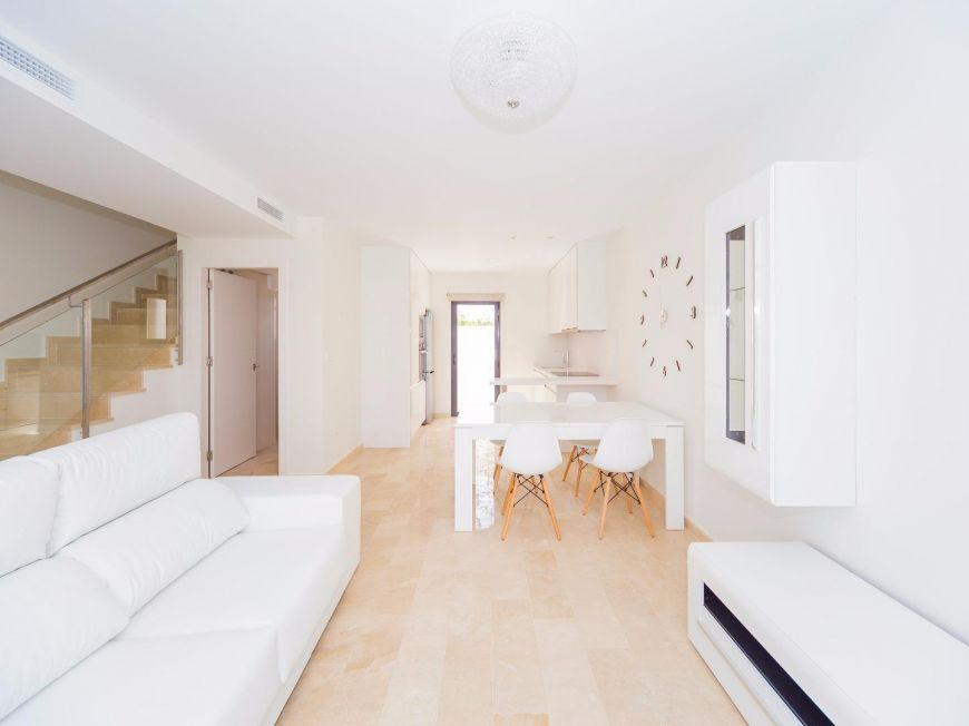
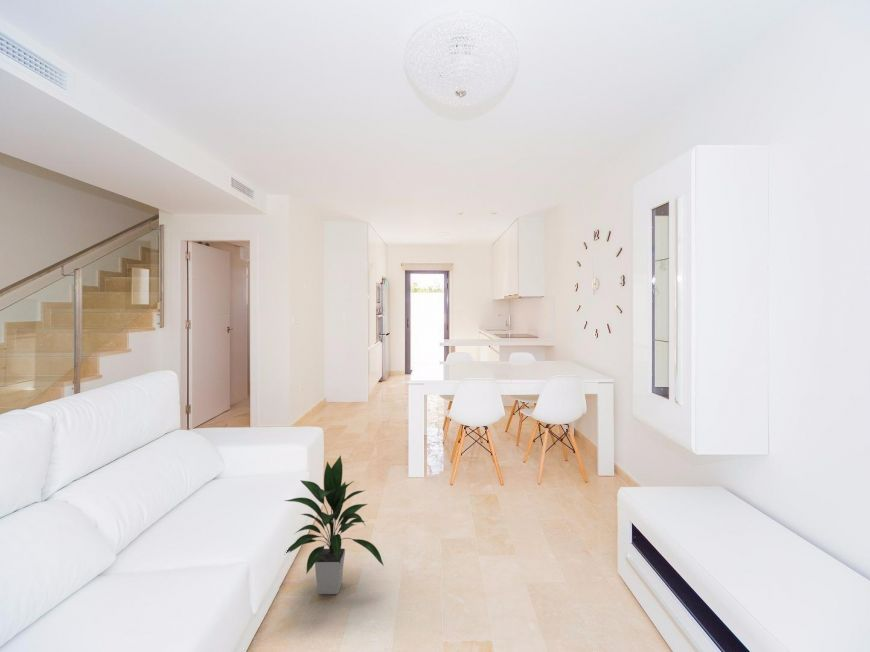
+ indoor plant [283,454,385,595]
